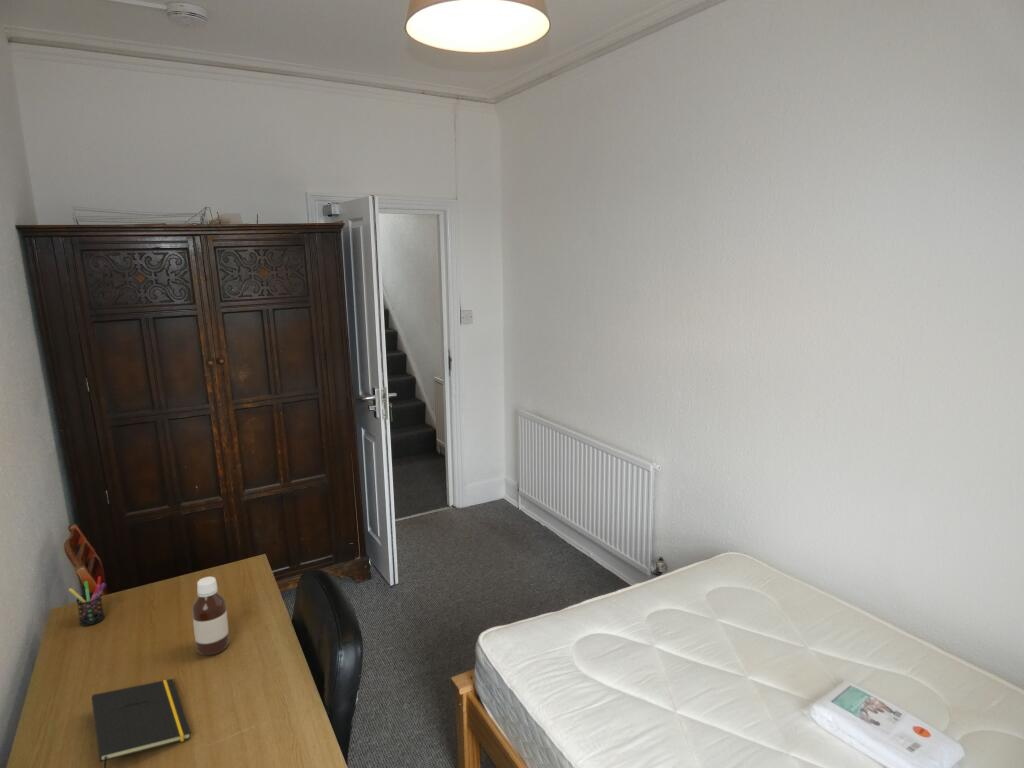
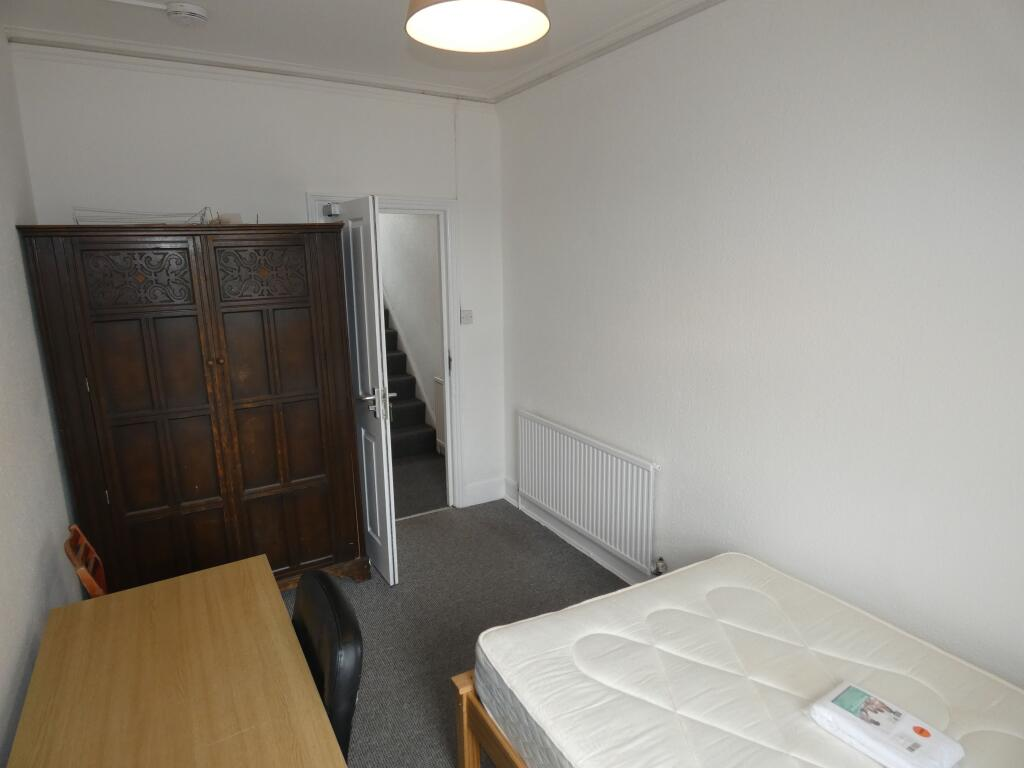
- pen holder [68,575,107,627]
- notepad [91,678,192,768]
- bottle [191,576,230,656]
